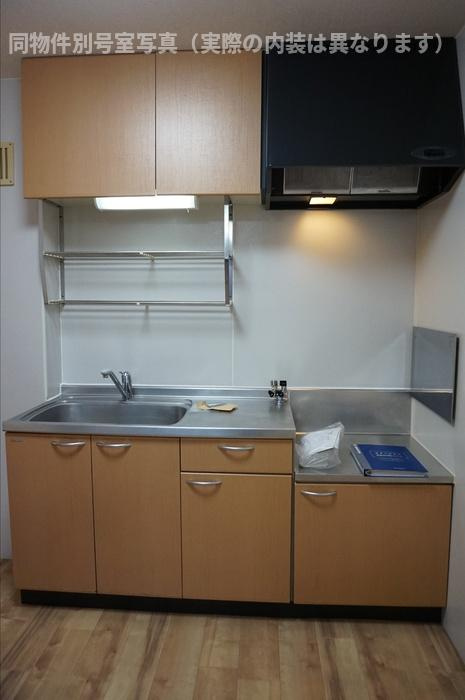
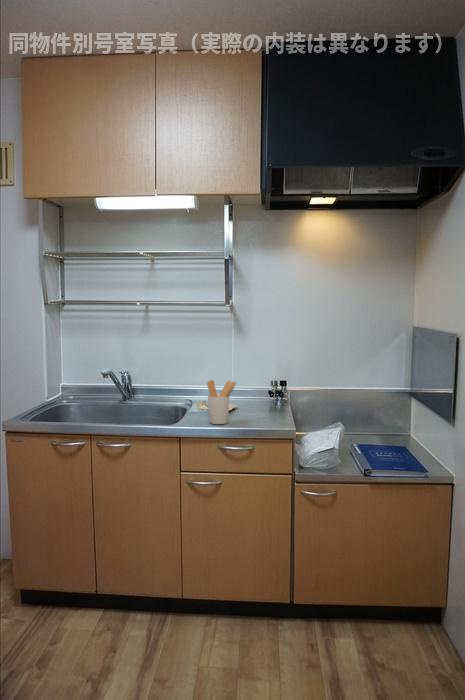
+ utensil holder [206,379,237,425]
